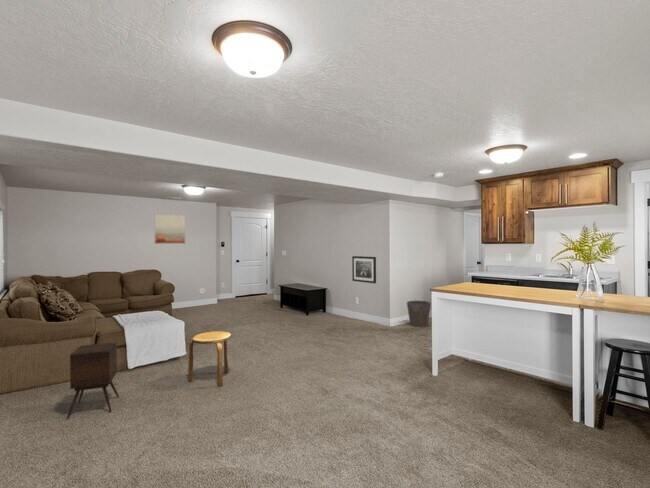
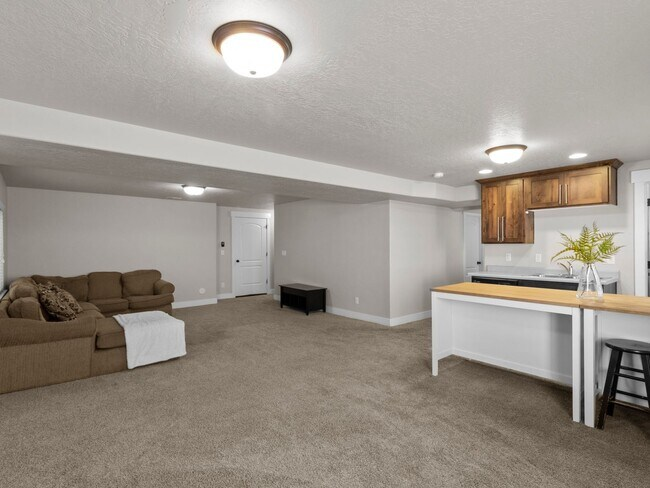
- wall art [154,213,186,245]
- side table [66,341,120,420]
- stool [187,330,232,388]
- wall art [351,255,377,284]
- waste bin [406,300,432,328]
